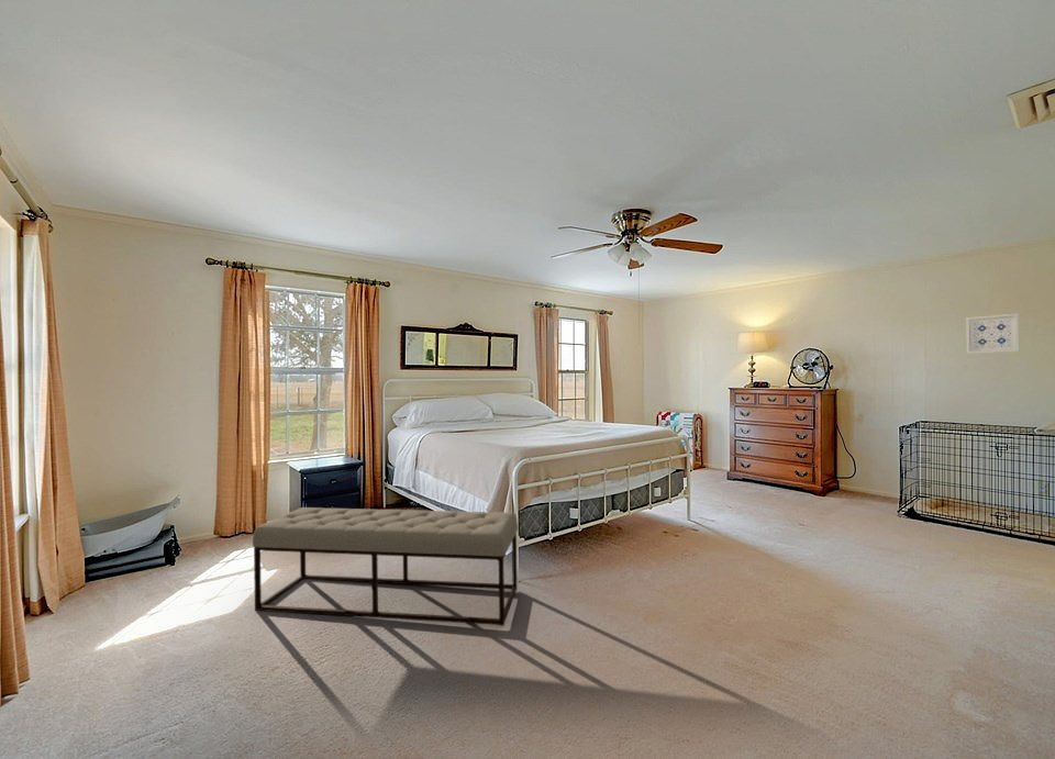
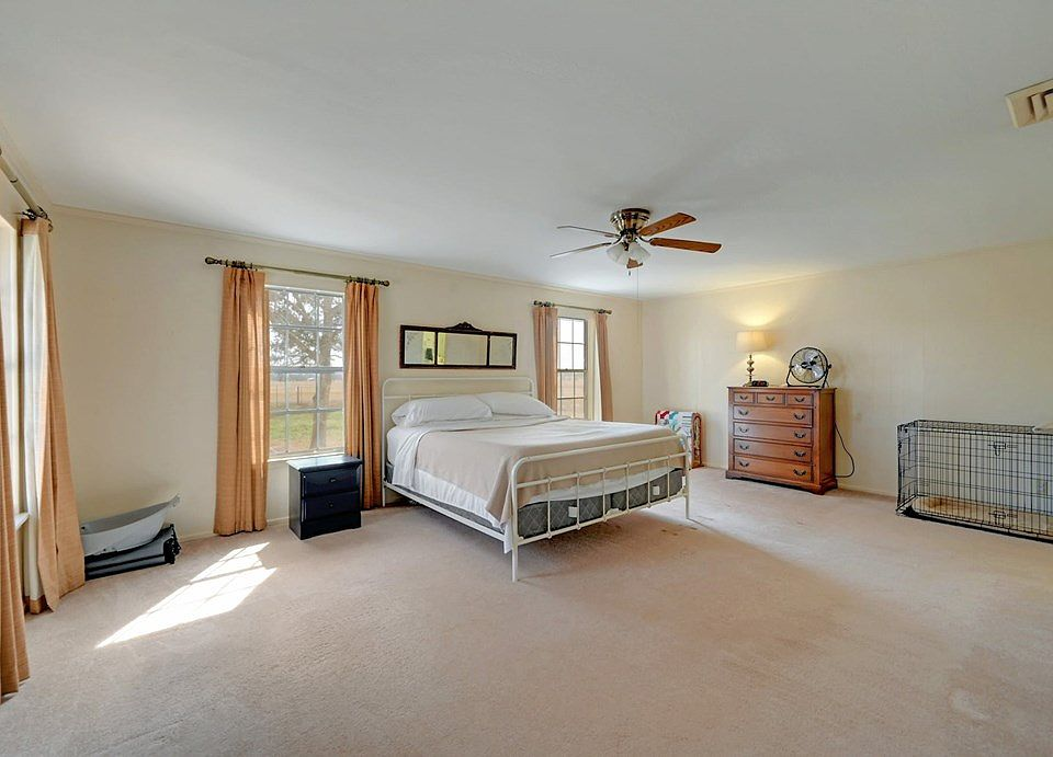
- bench [252,506,519,627]
- wall art [965,312,1020,355]
